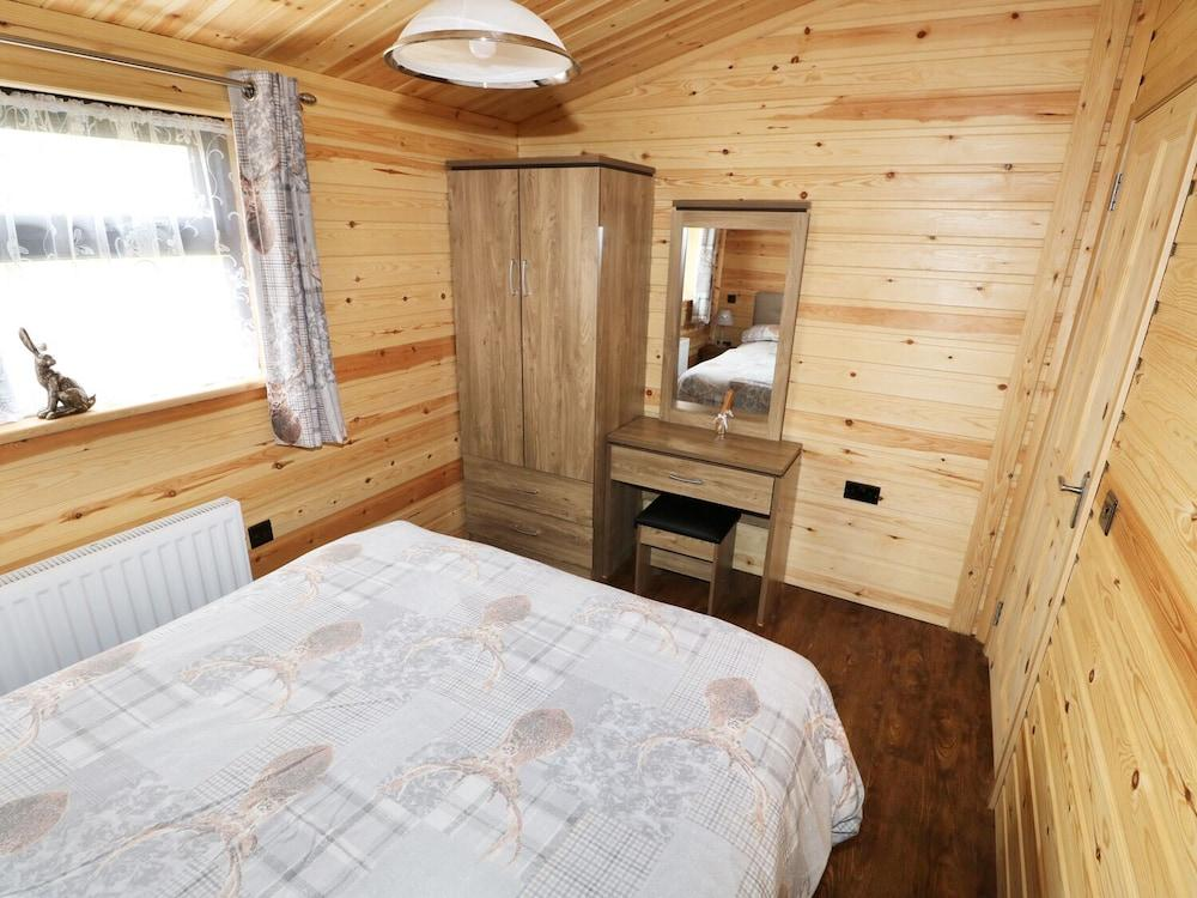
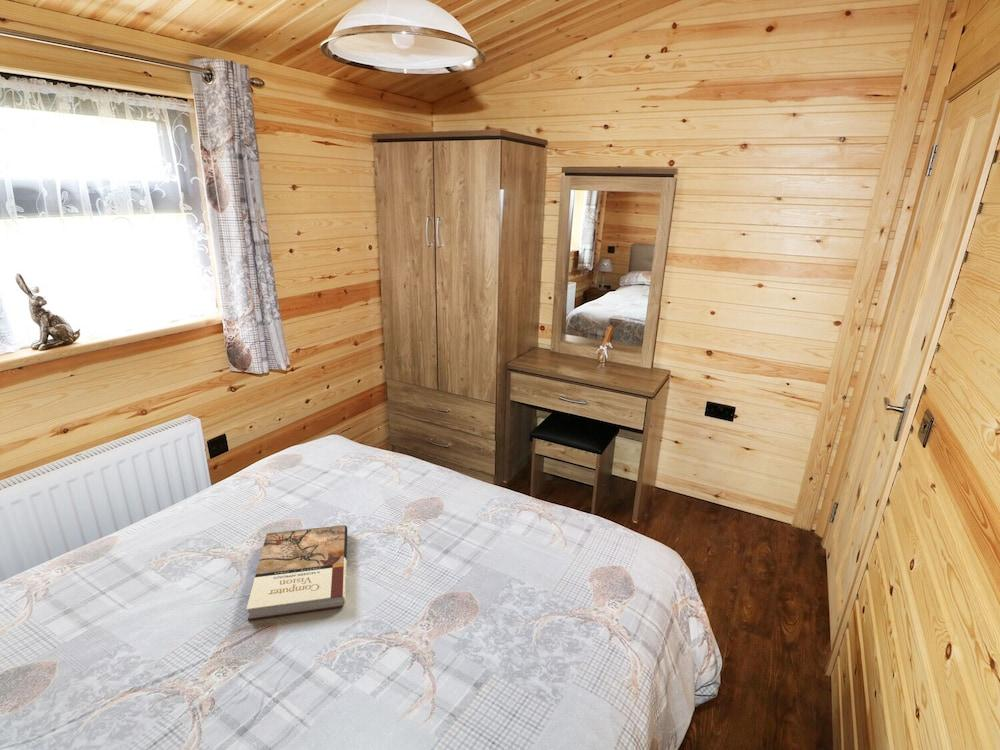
+ book [245,524,348,621]
